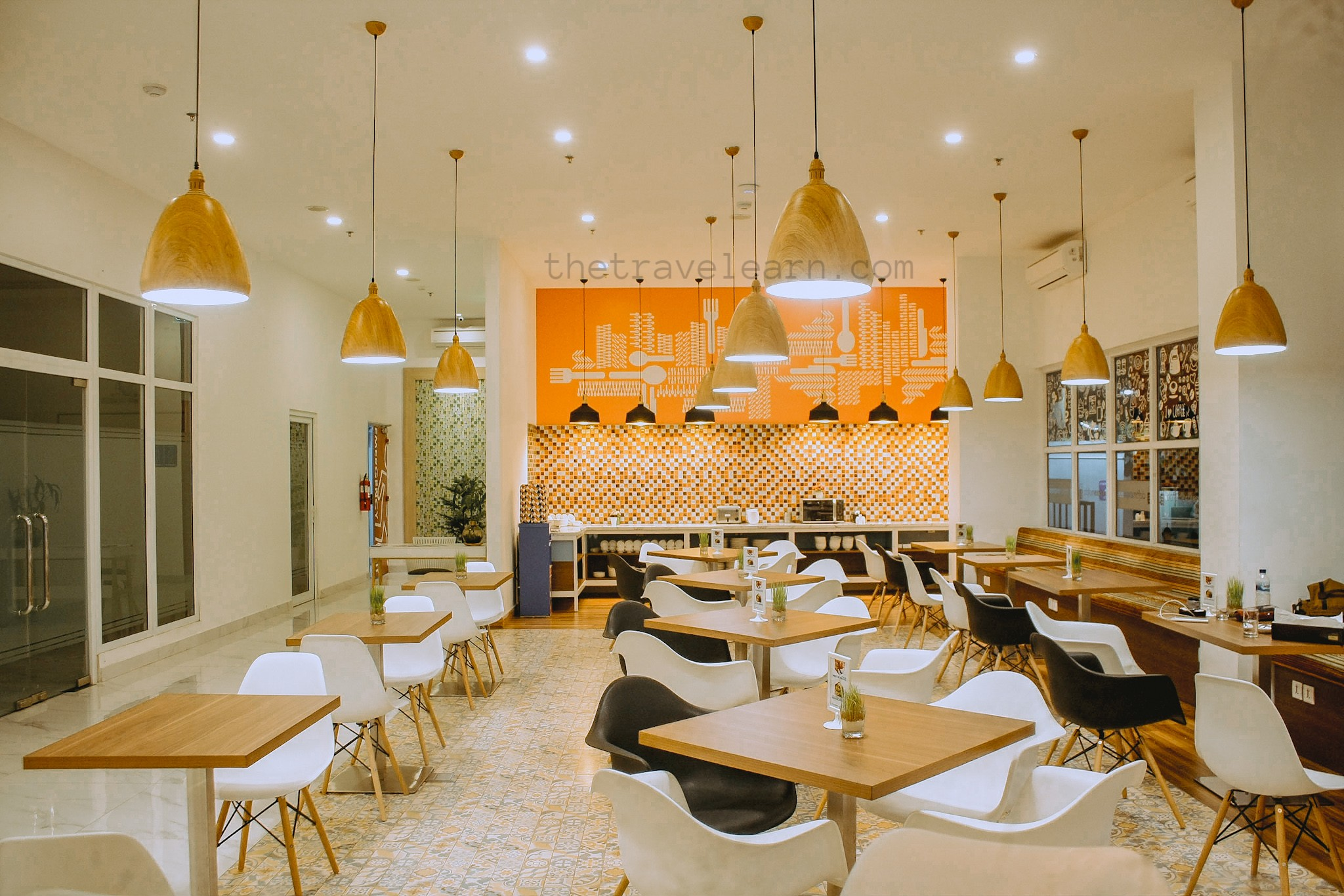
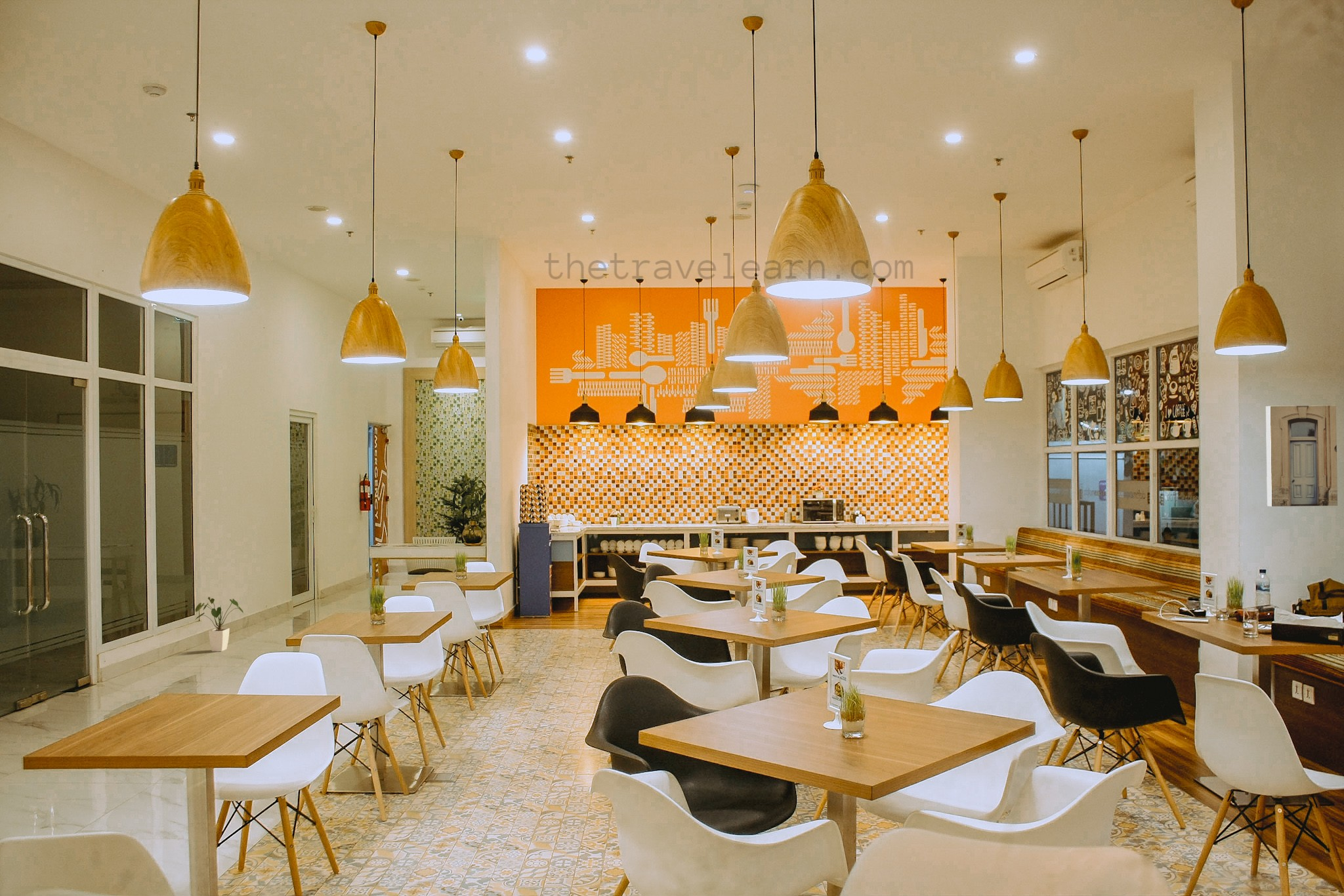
+ house plant [194,597,244,652]
+ wall art [1265,405,1338,507]
